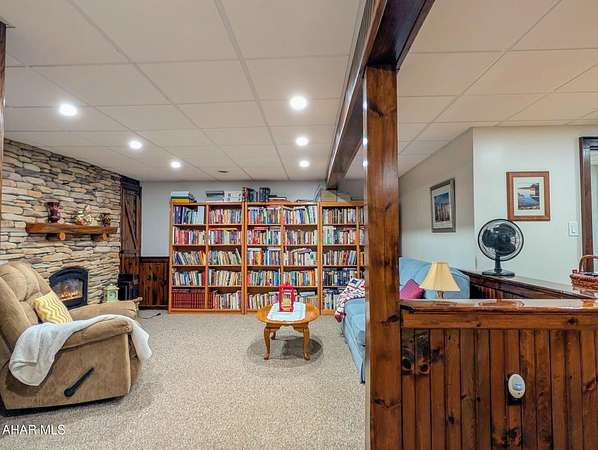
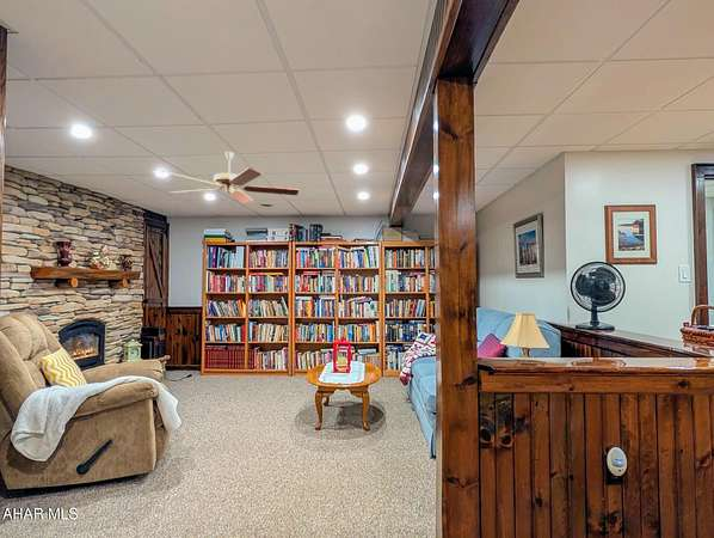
+ ceiling fan [155,151,300,204]
